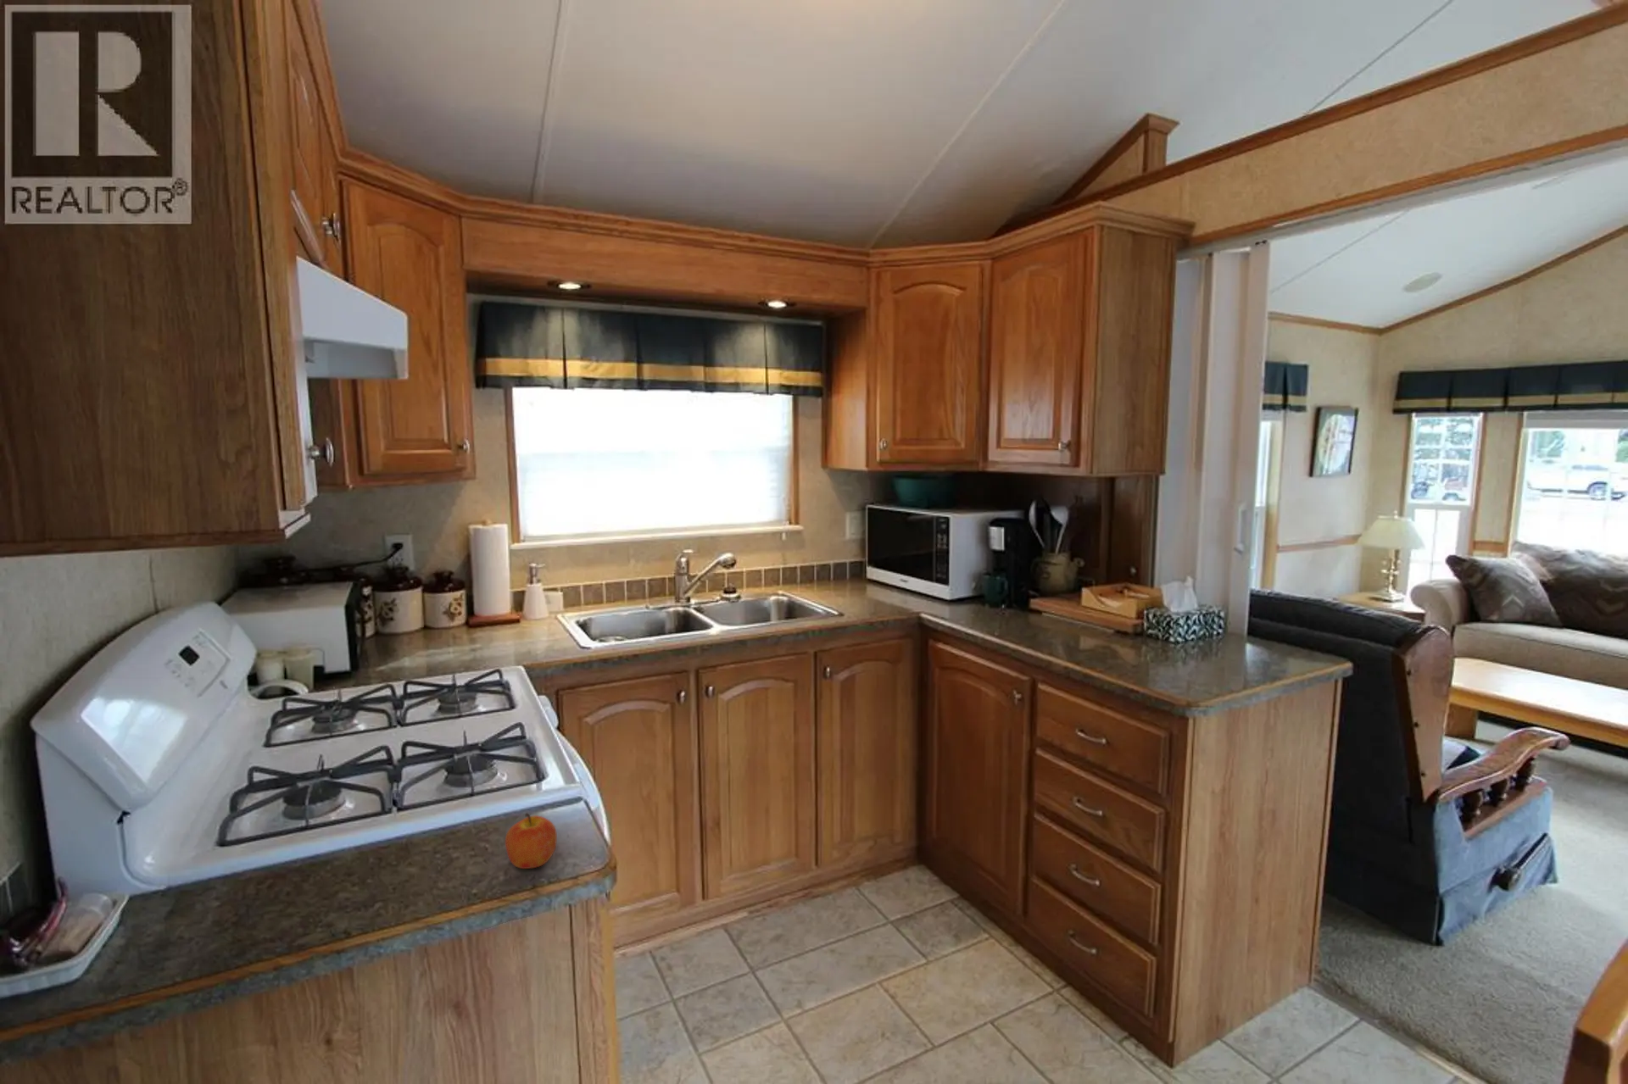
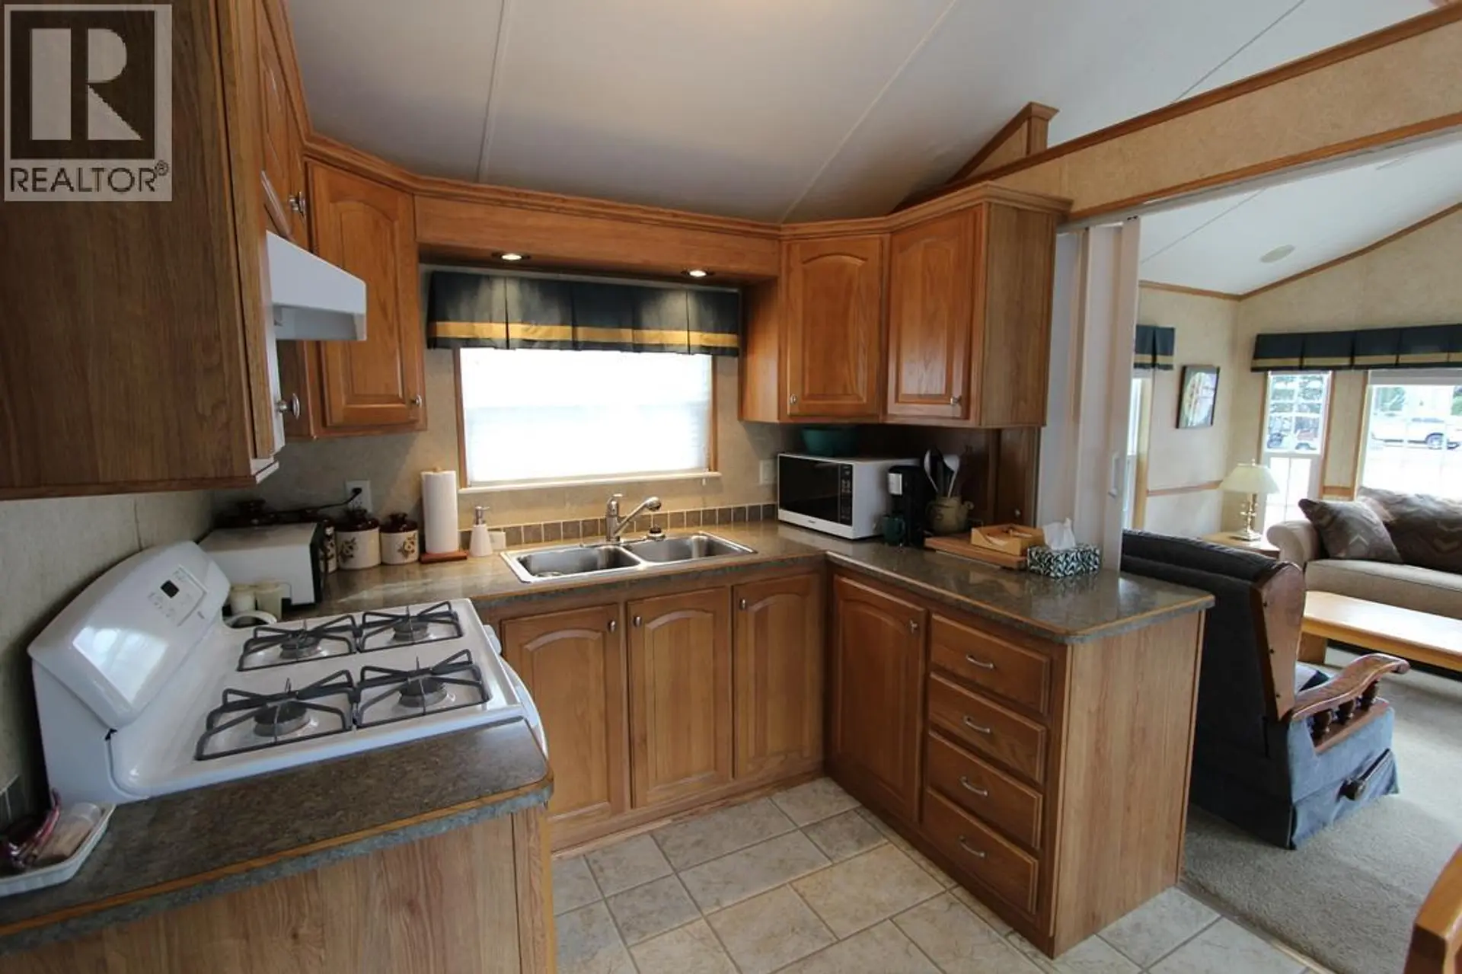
- apple [505,812,558,870]
